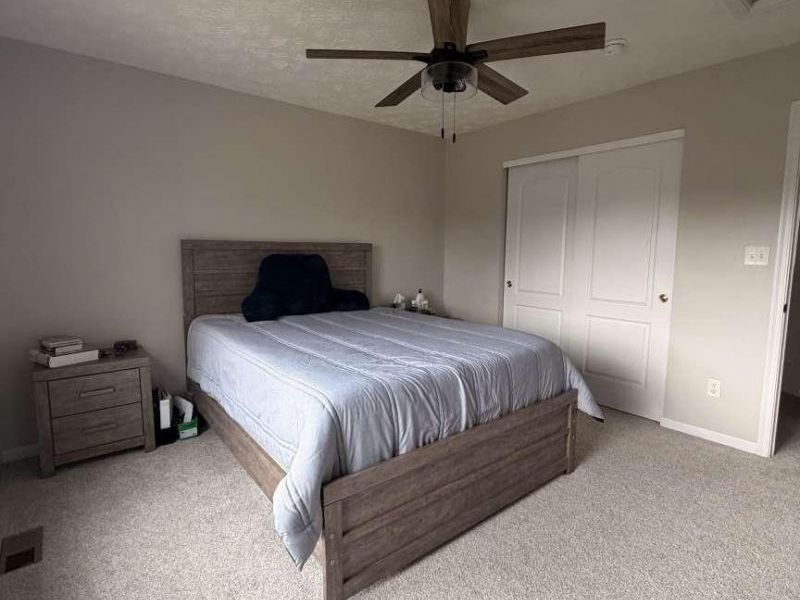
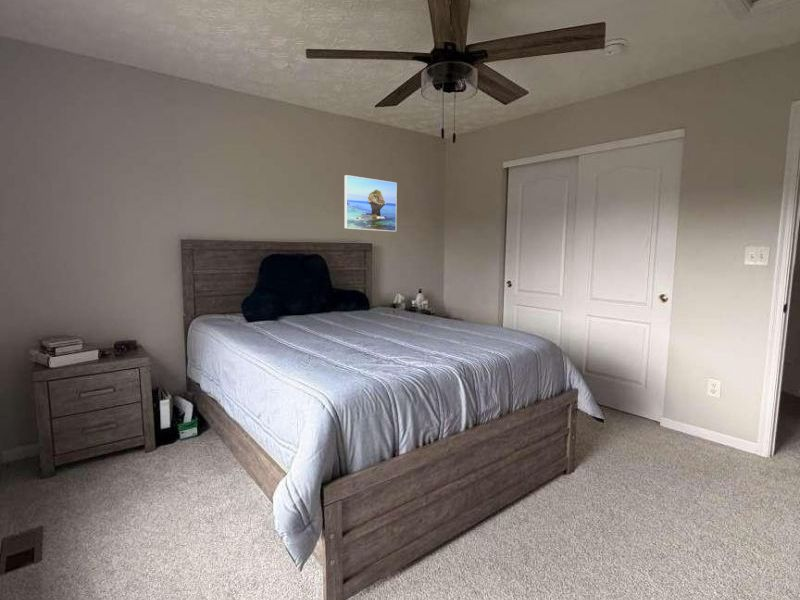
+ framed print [344,174,398,233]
